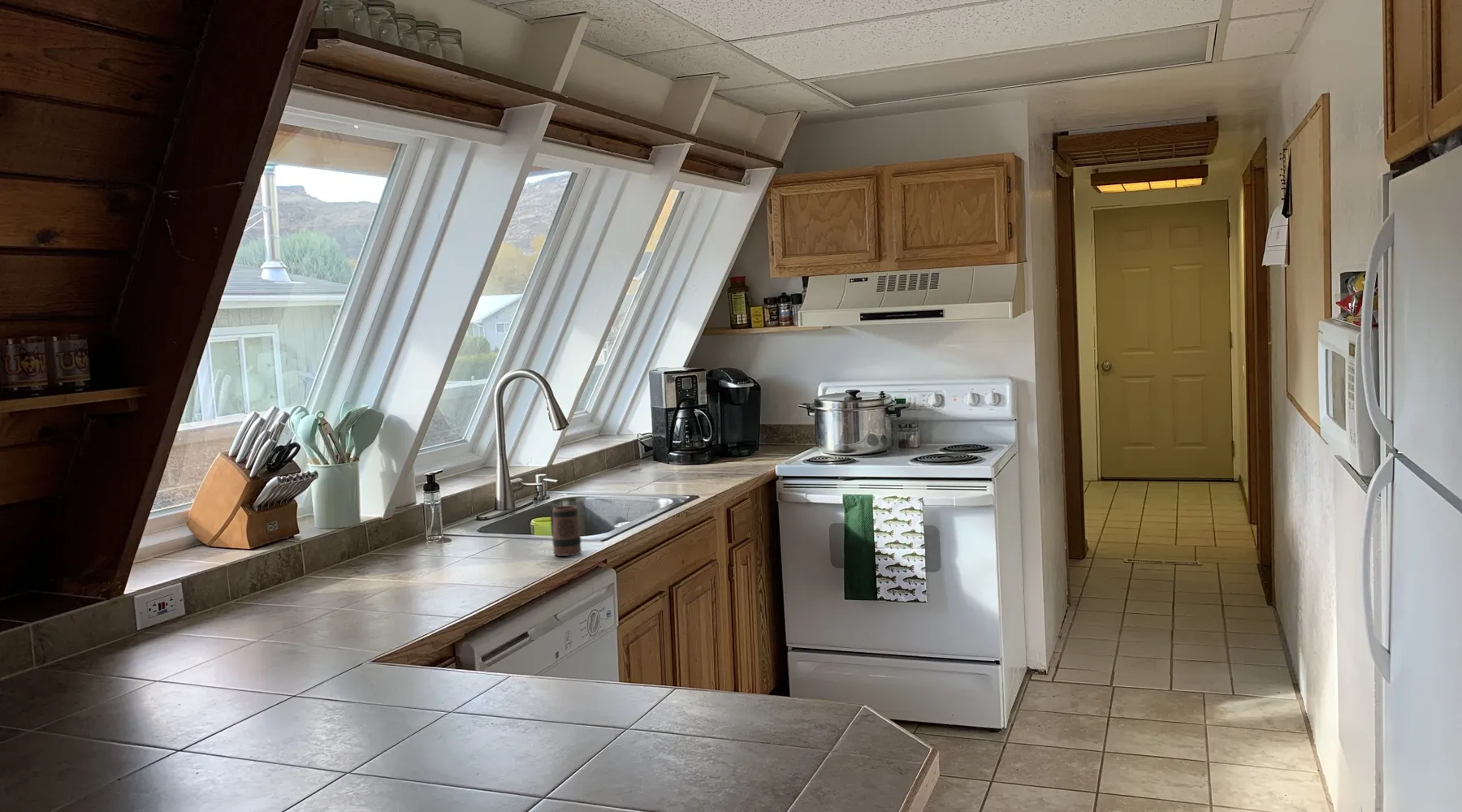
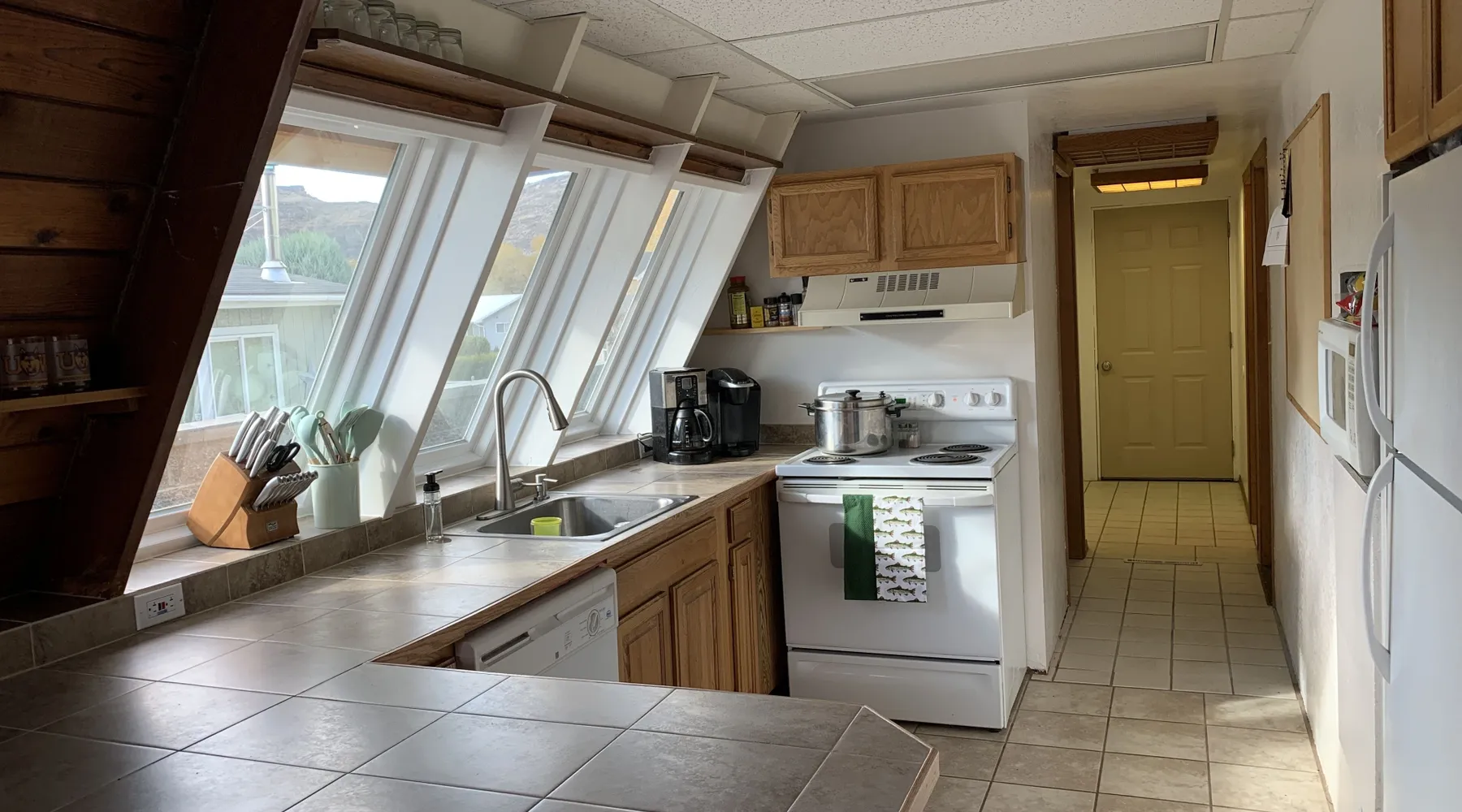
- mug [549,503,582,557]
